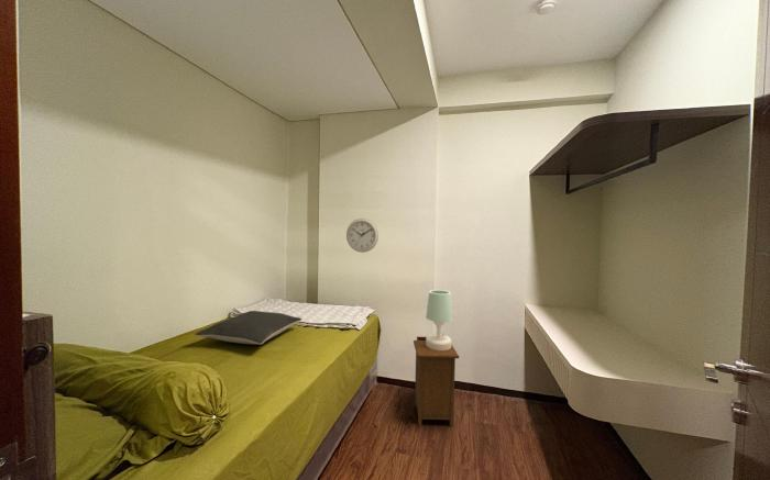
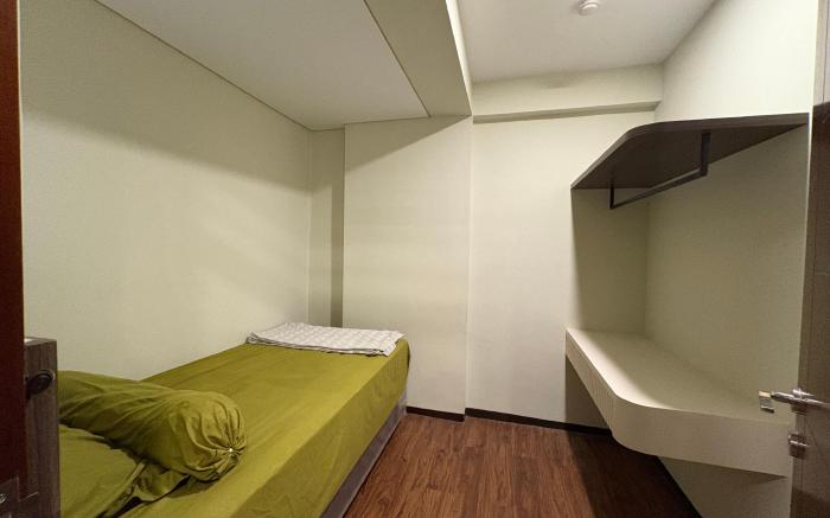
- nightstand [413,335,460,427]
- table lamp [425,289,453,350]
- pillow [194,310,304,345]
- wall clock [345,217,380,254]
